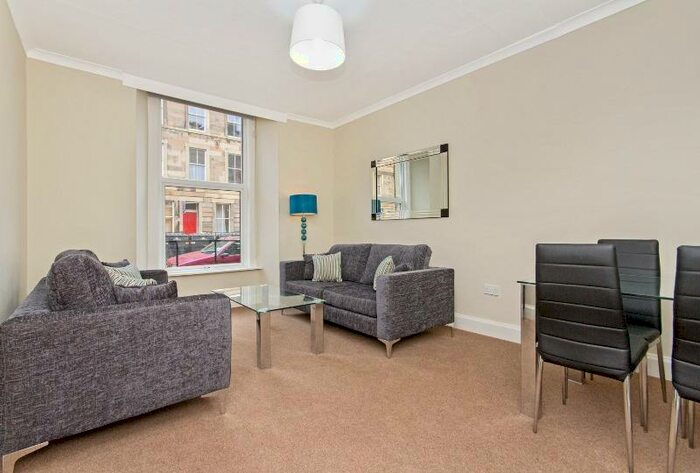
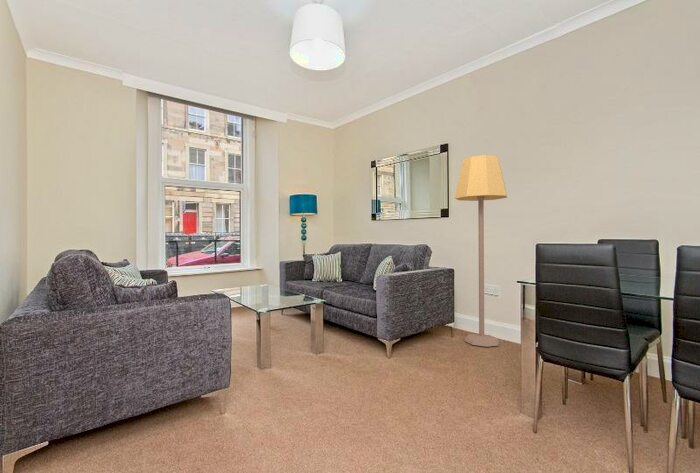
+ lamp [454,154,508,348]
